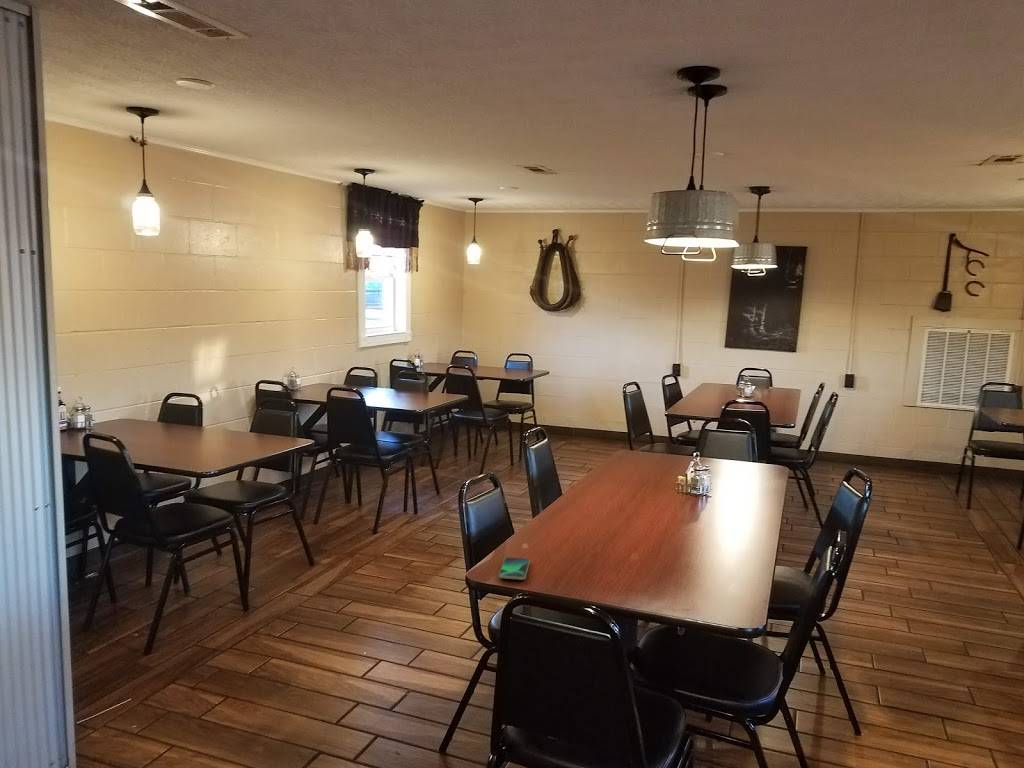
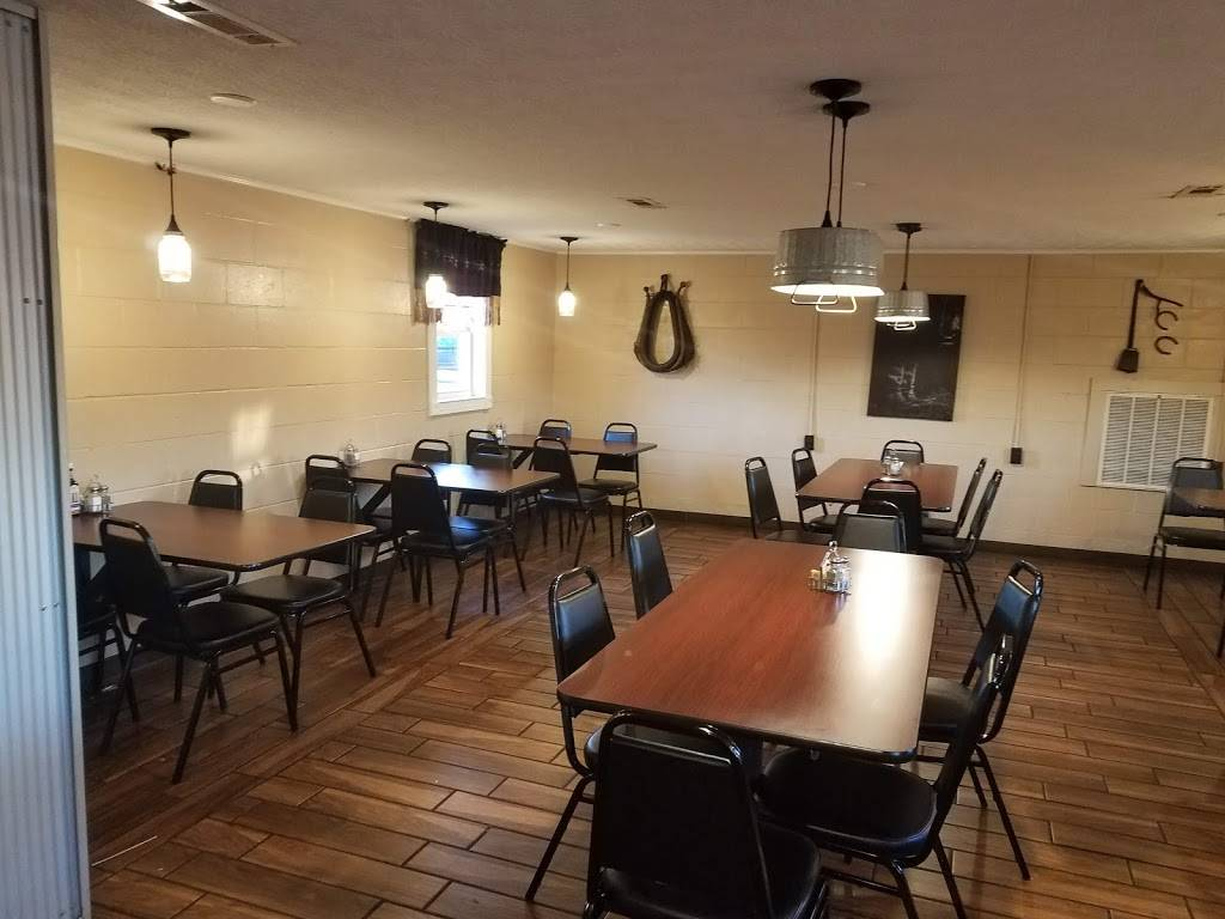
- smartphone [498,556,531,581]
